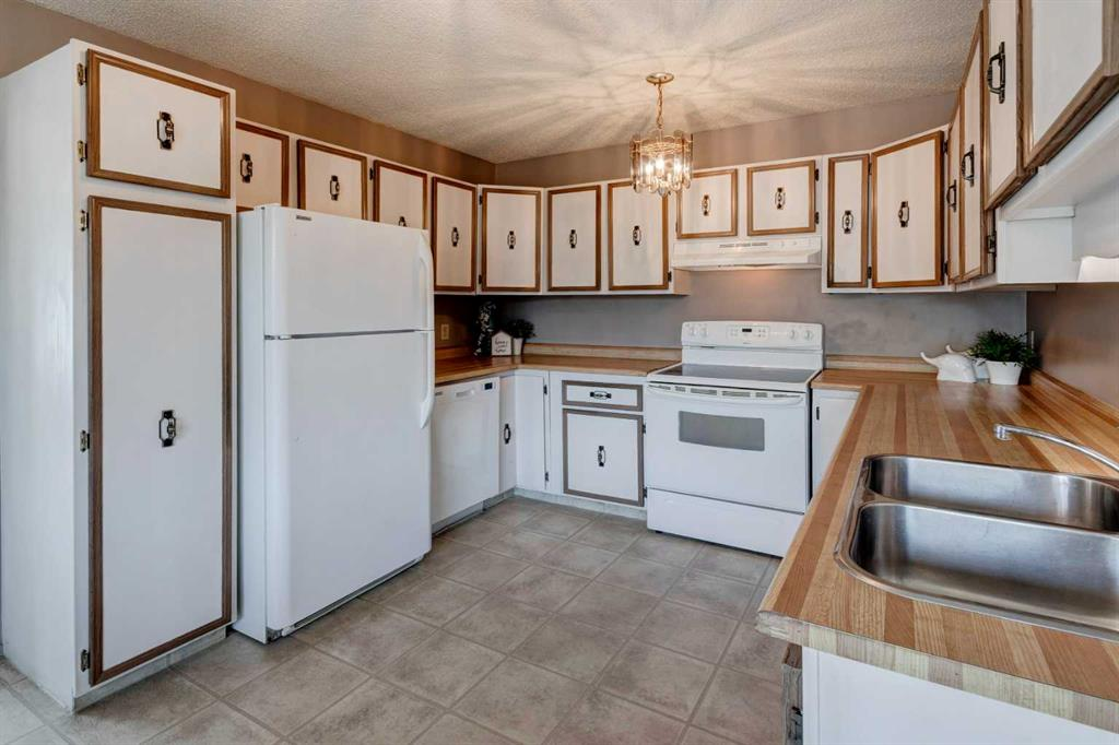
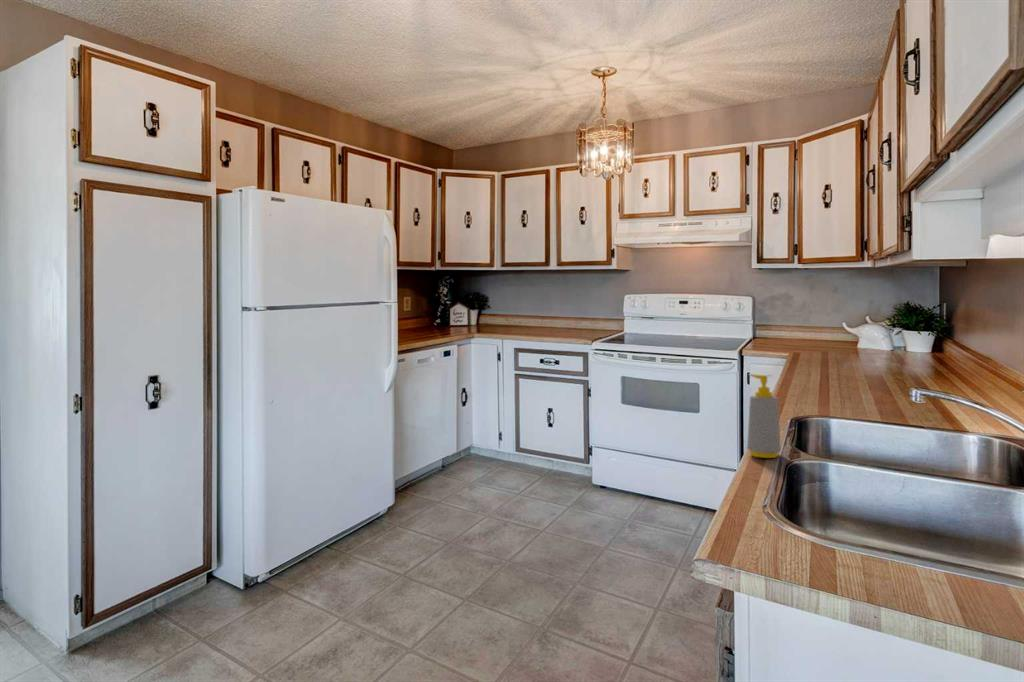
+ soap bottle [746,373,782,459]
